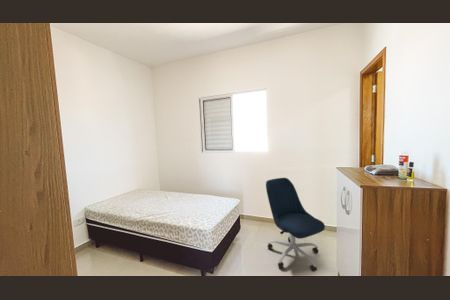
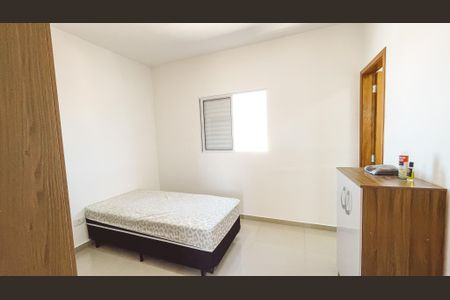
- office chair [265,177,326,273]
